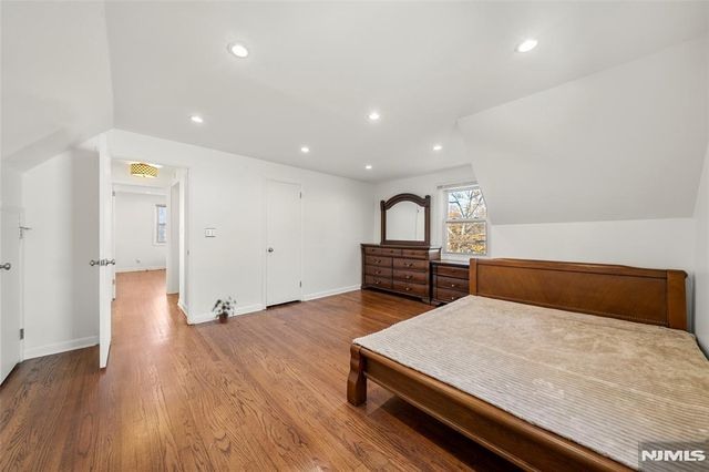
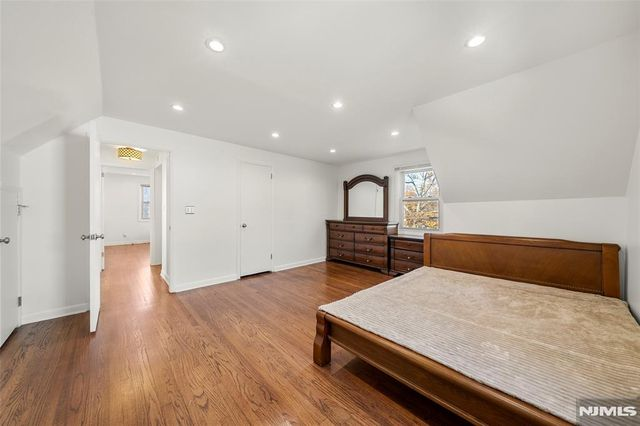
- potted plant [210,296,237,325]
